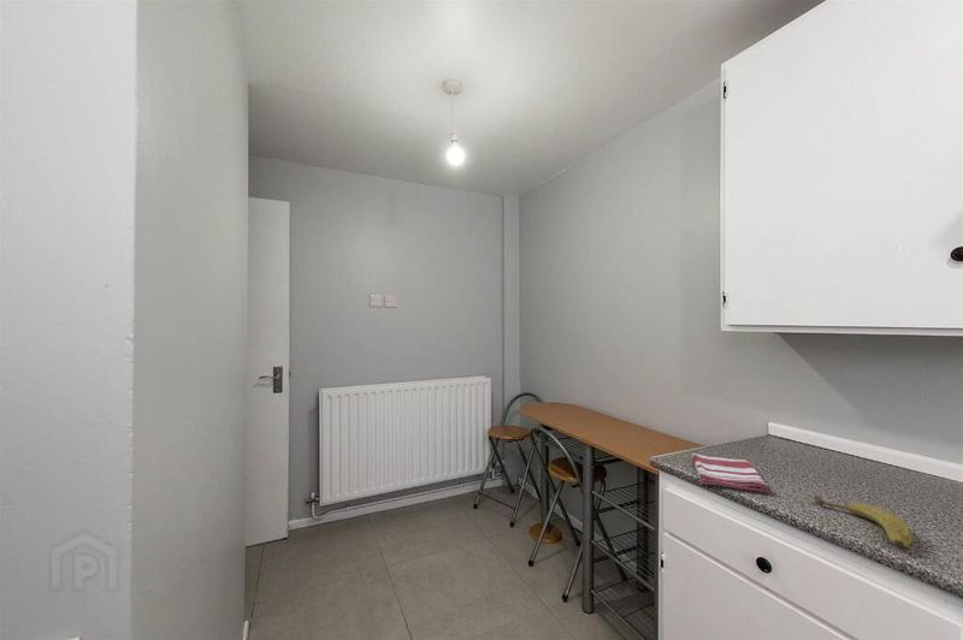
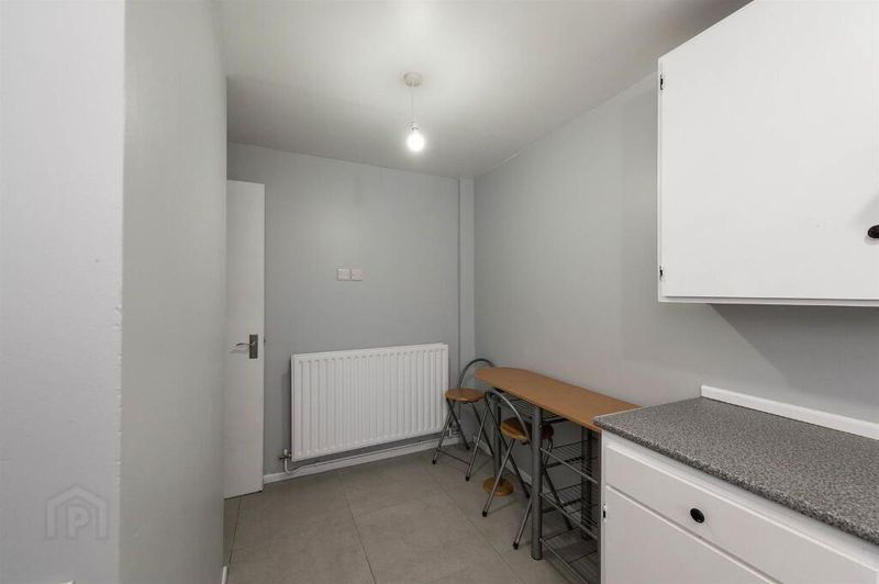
- dish towel [691,452,772,493]
- fruit [814,496,912,549]
